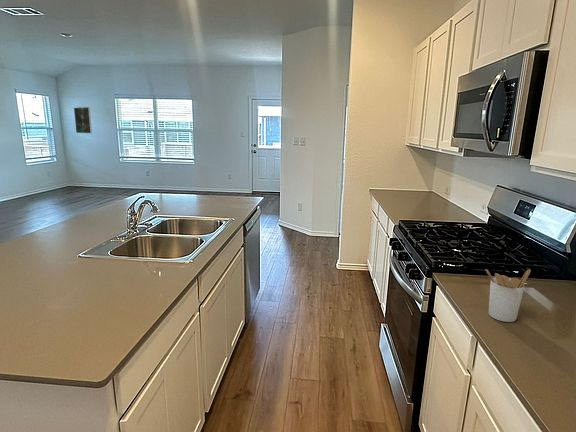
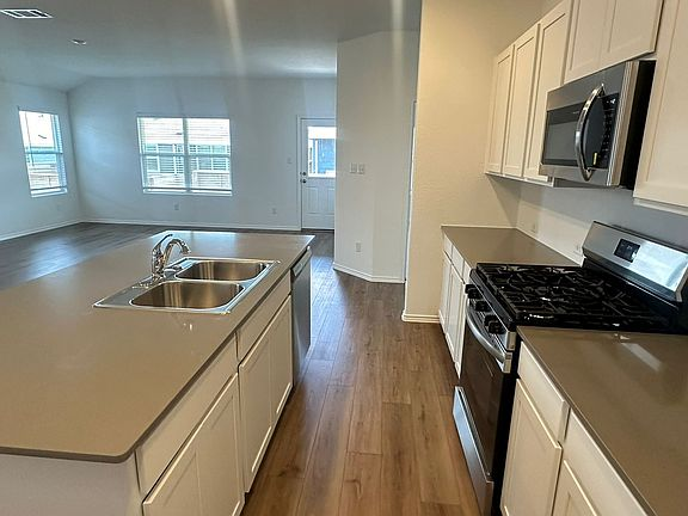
- utensil holder [485,269,532,323]
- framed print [73,106,93,134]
